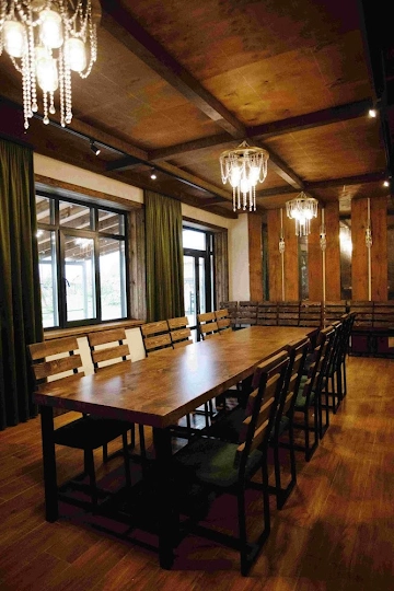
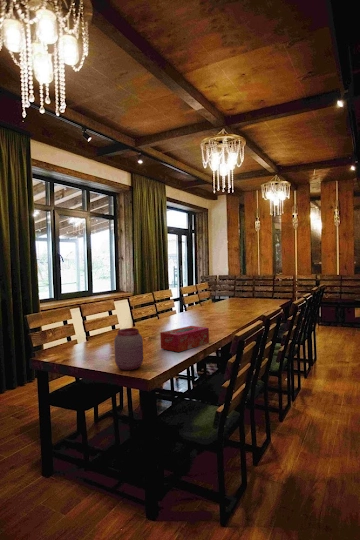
+ tissue box [159,325,210,353]
+ jar [113,327,144,371]
